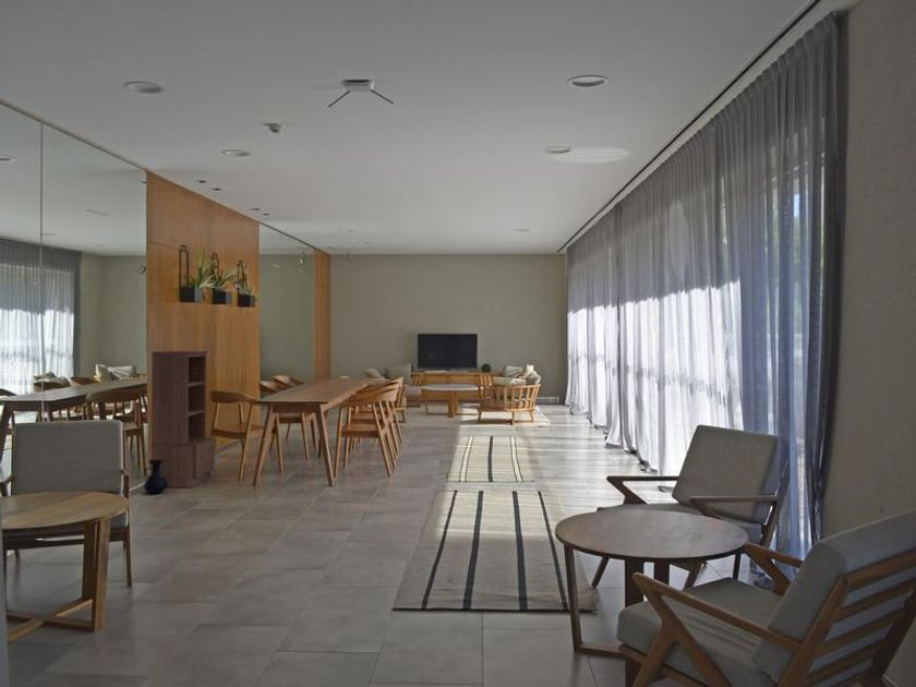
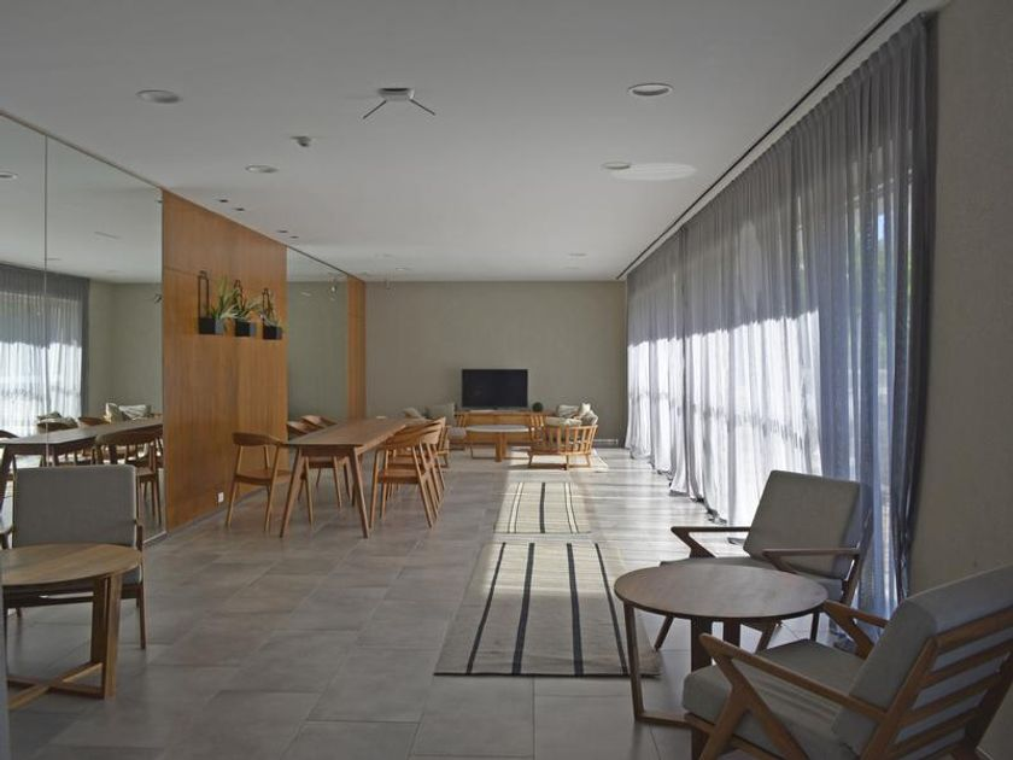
- shelving unit [150,350,216,489]
- vase [143,459,169,494]
